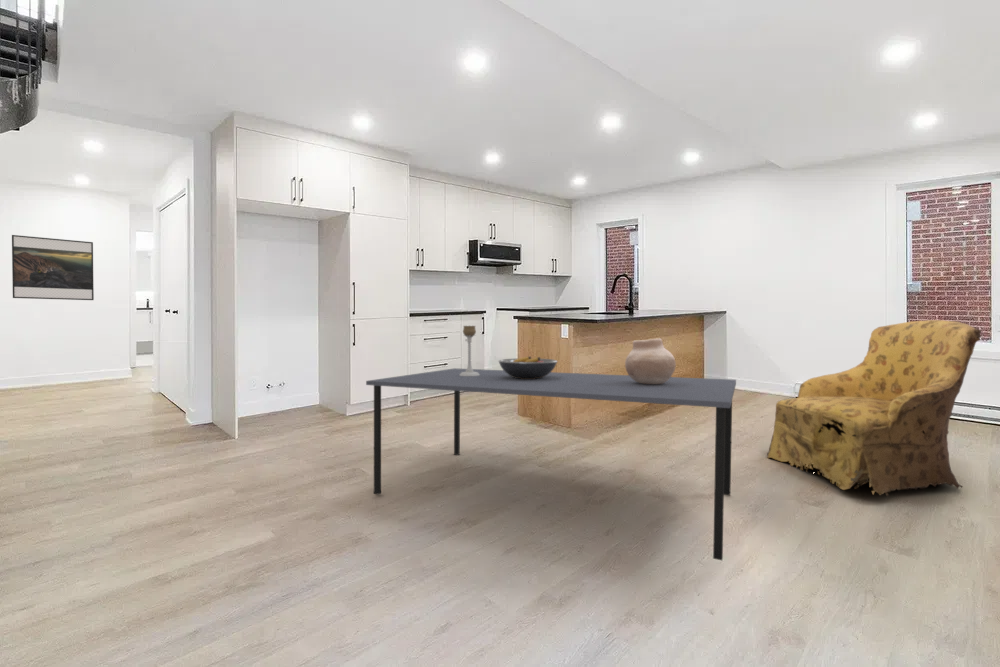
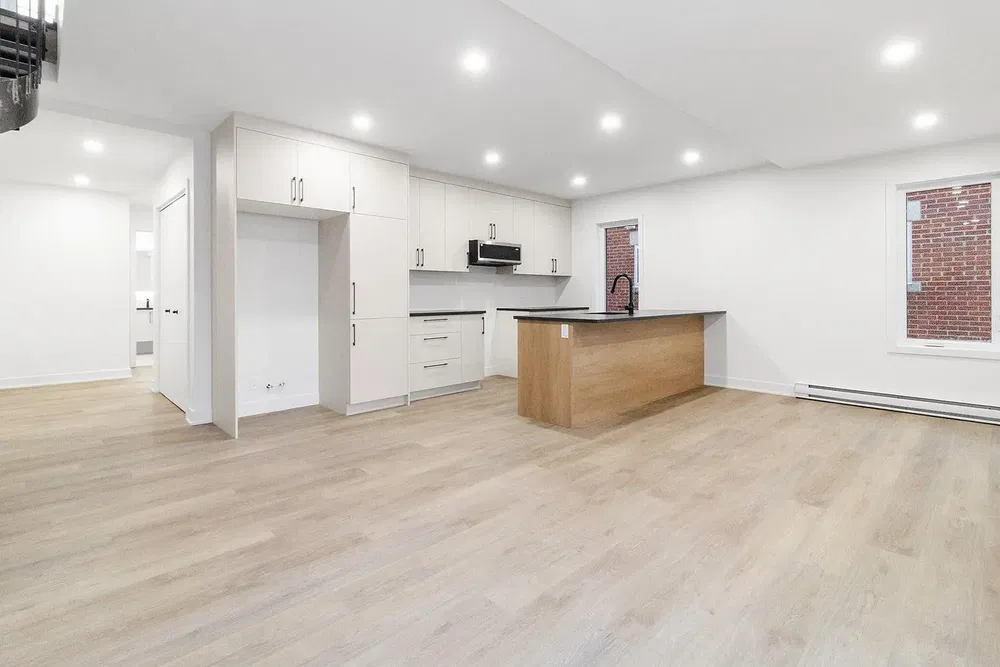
- fruit bowl [497,356,559,379]
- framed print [11,234,95,301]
- armchair [766,319,983,497]
- dining table [365,367,737,561]
- candle holder [460,325,480,376]
- vase [624,337,677,384]
